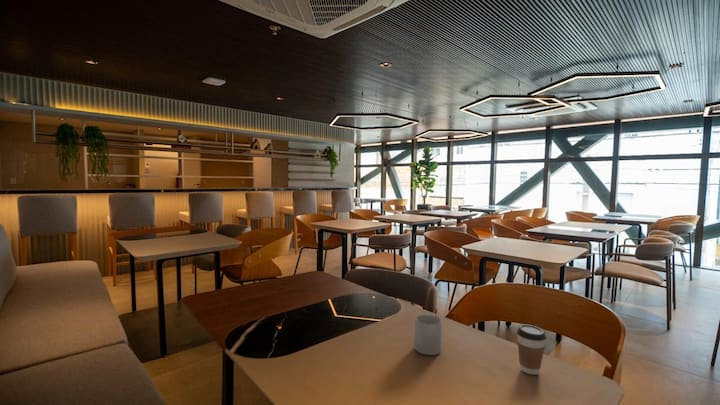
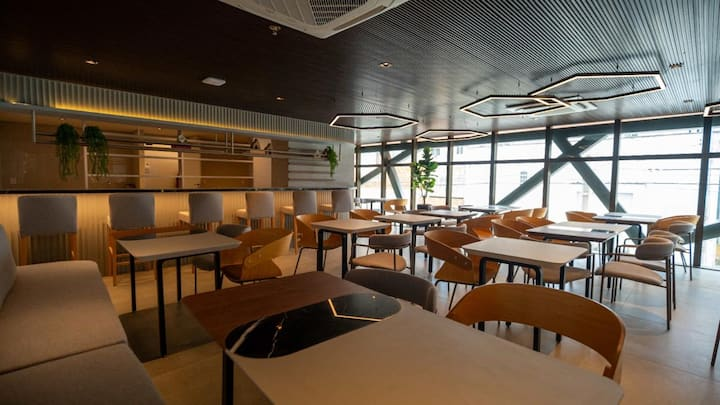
- mug [413,313,443,356]
- coffee cup [516,324,547,376]
